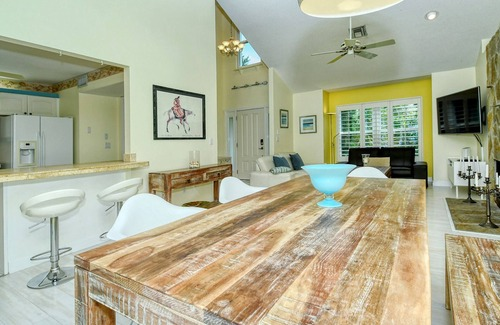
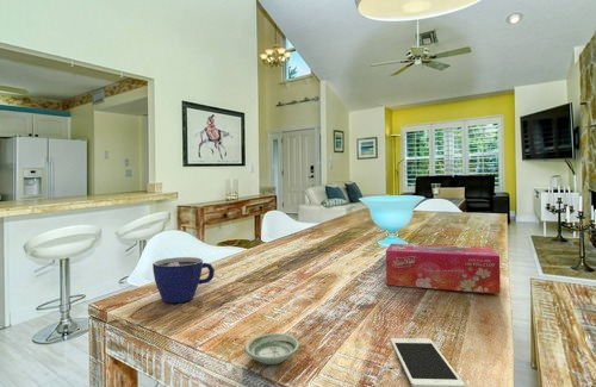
+ tissue box [385,243,502,295]
+ saucer [244,332,300,366]
+ cup [151,256,216,304]
+ cell phone [390,337,466,387]
